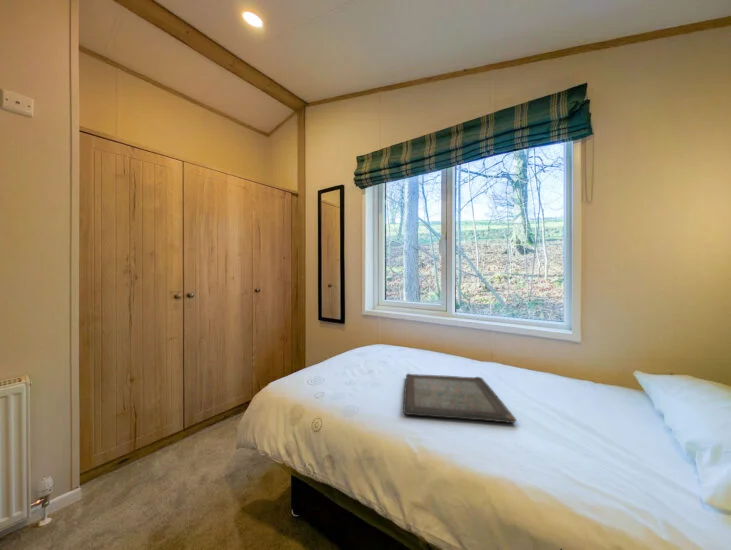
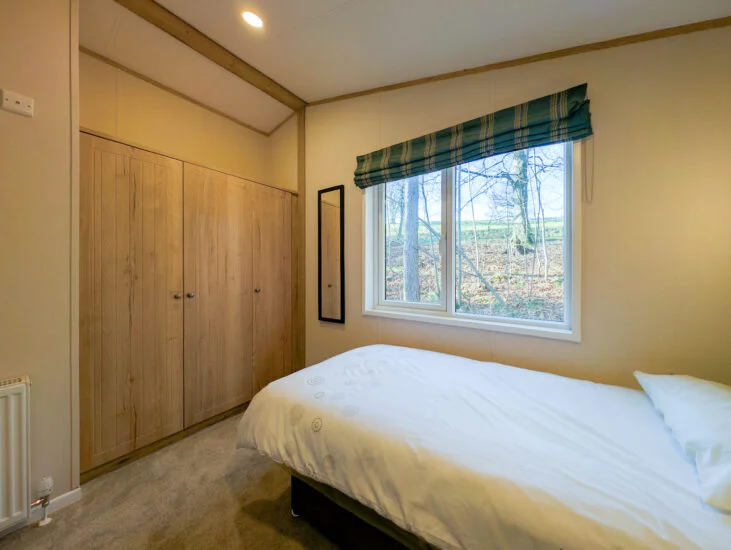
- serving tray [402,372,517,424]
